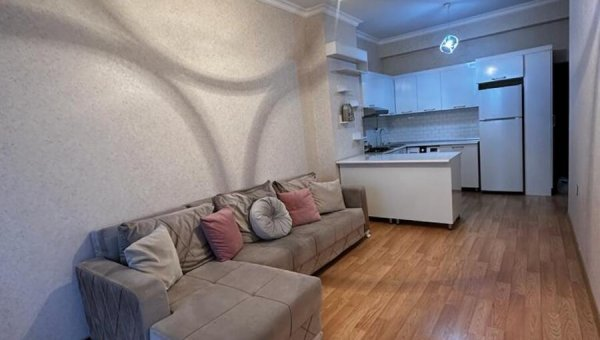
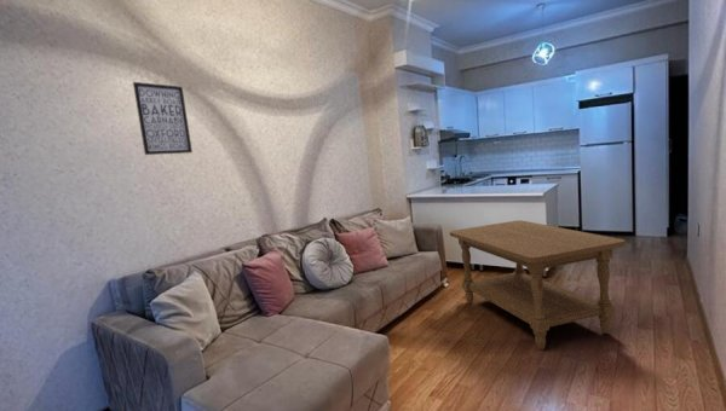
+ wall art [132,81,194,156]
+ coffee table [449,219,627,351]
